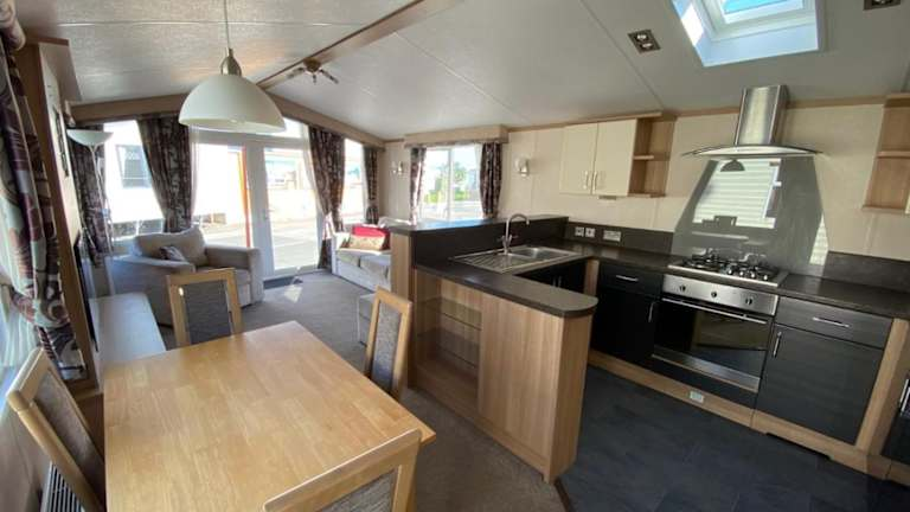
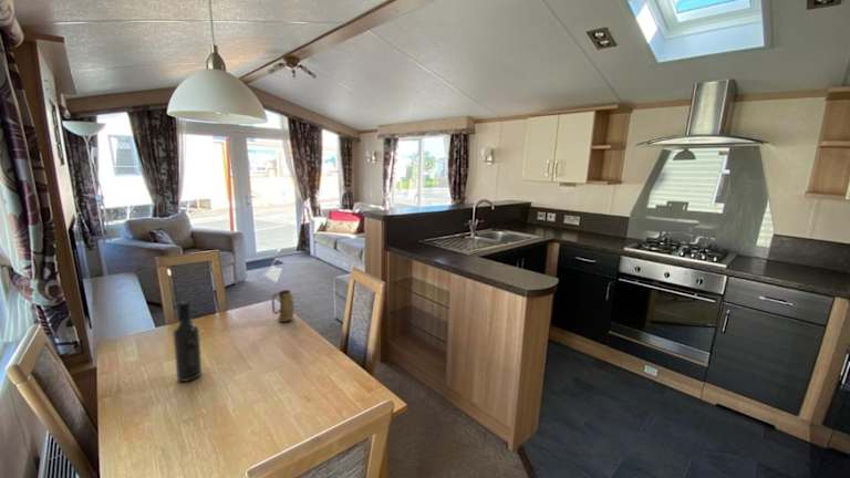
+ mug [271,289,296,323]
+ wine bottle [172,300,203,383]
